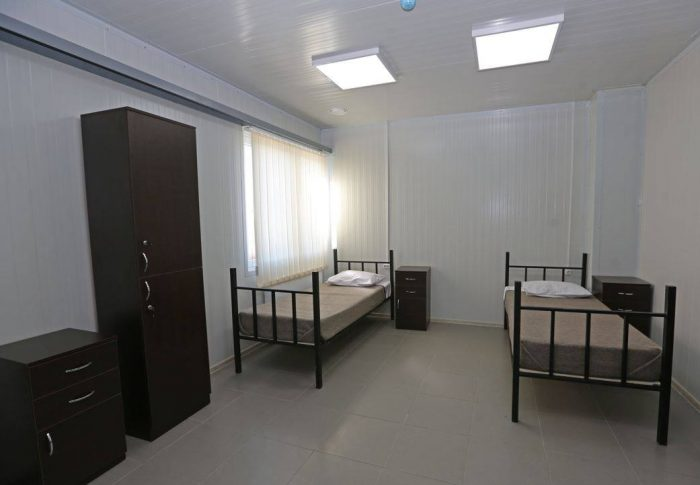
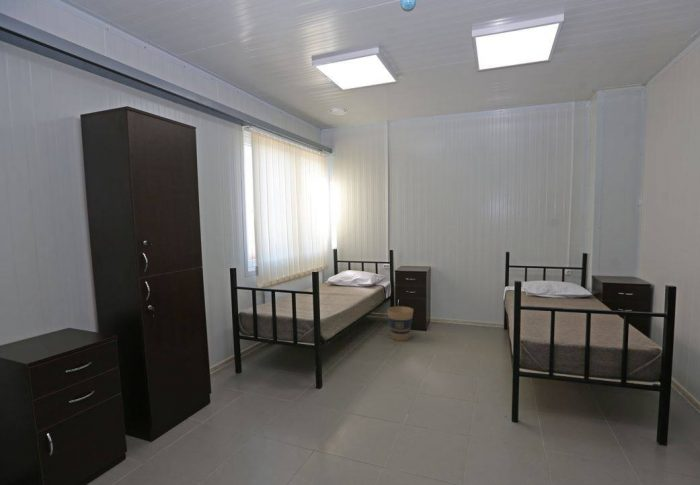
+ trash can [386,305,414,342]
